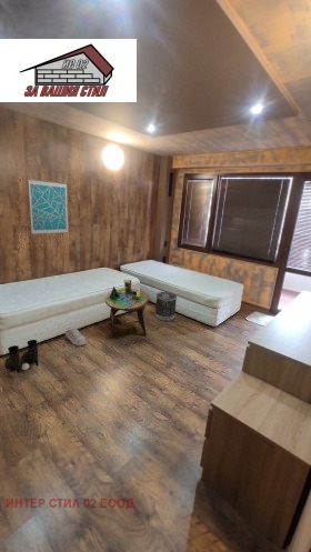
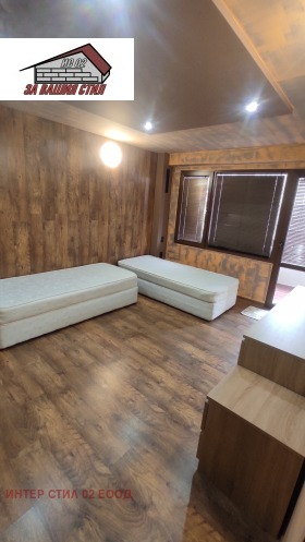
- wastebasket [154,291,178,322]
- side table [104,278,149,339]
- wall art [27,178,69,235]
- shoe [64,327,87,347]
- boots [3,339,39,374]
